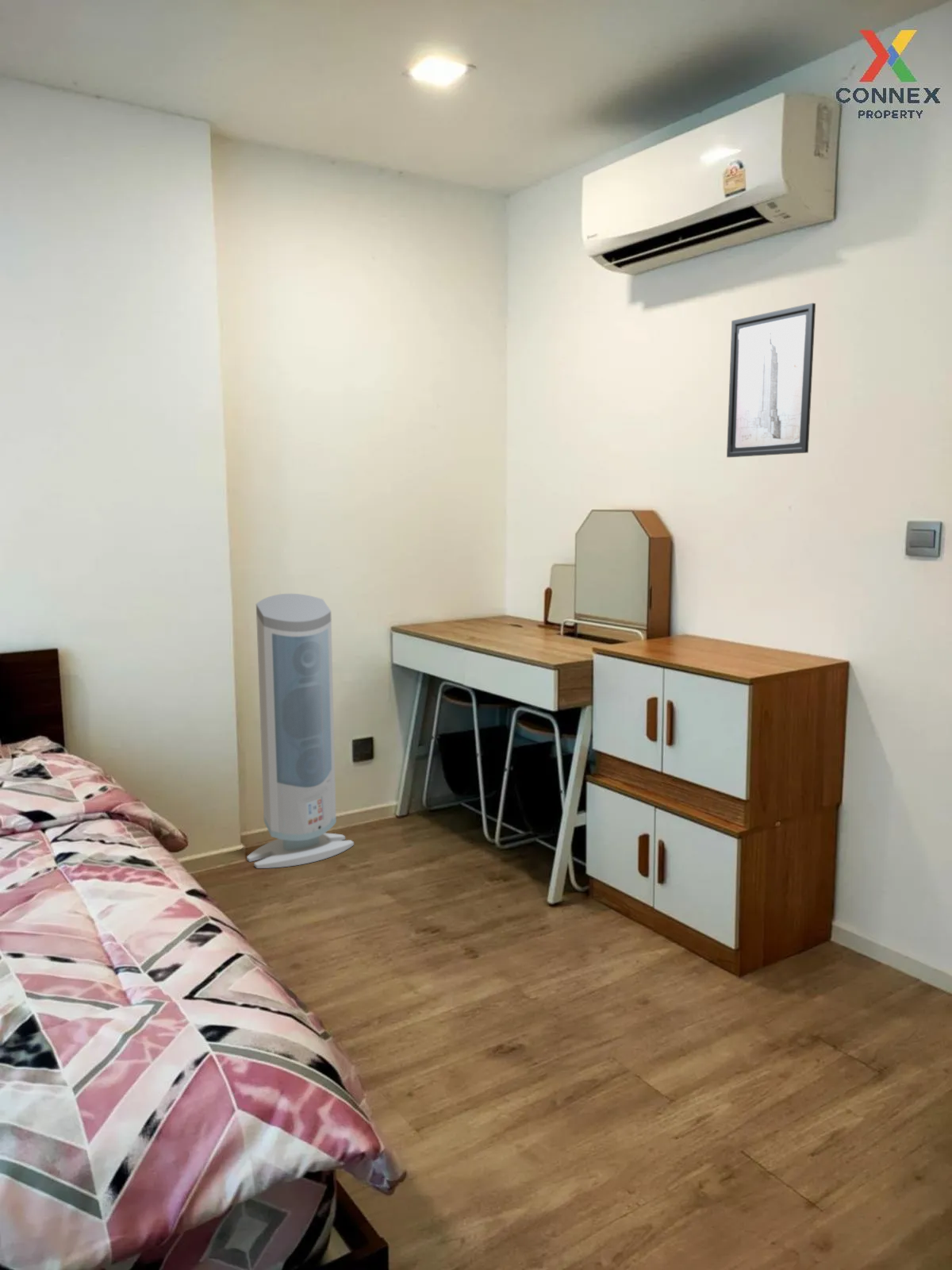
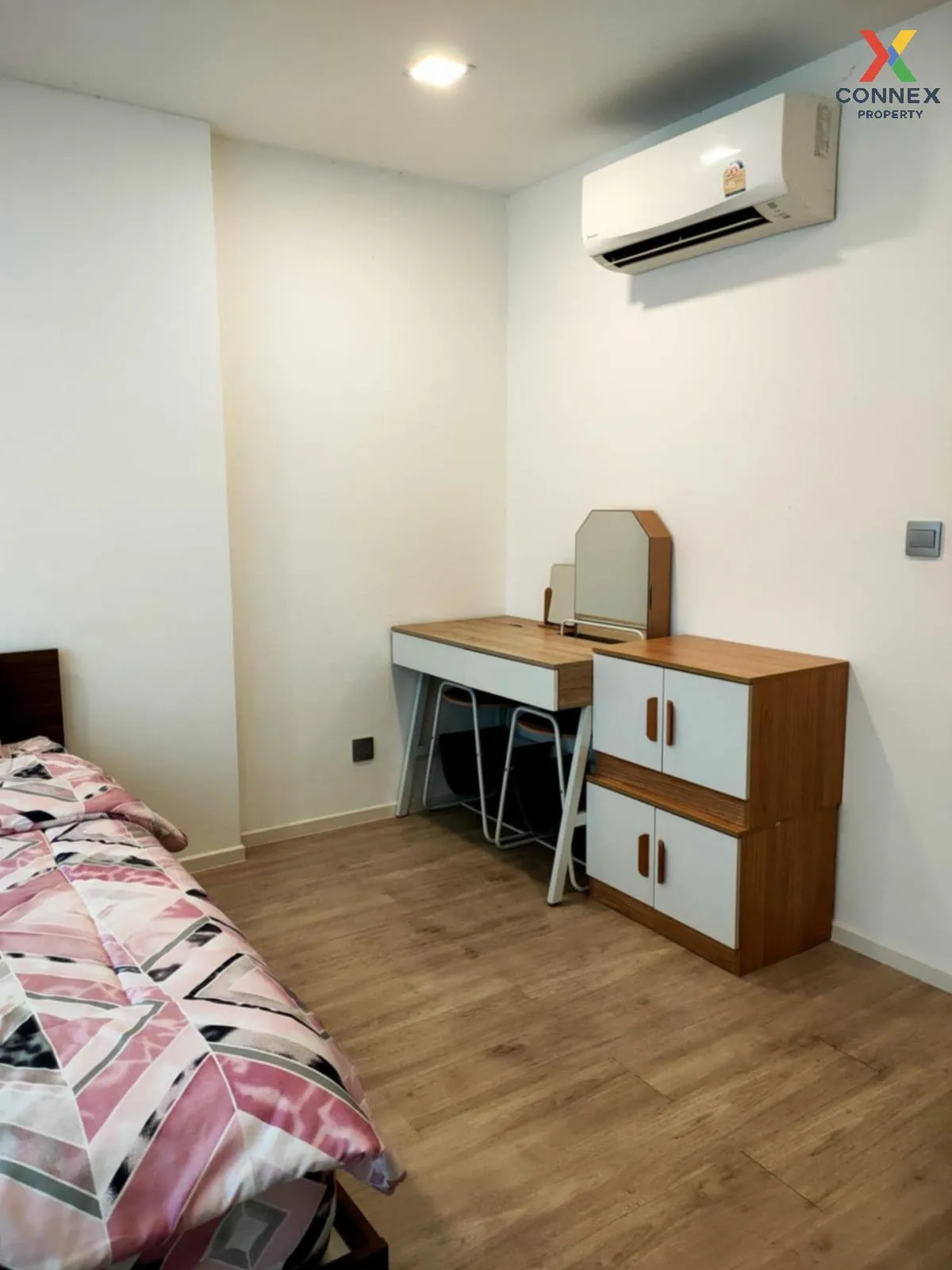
- air purifier [246,593,355,869]
- wall art [726,302,816,458]
